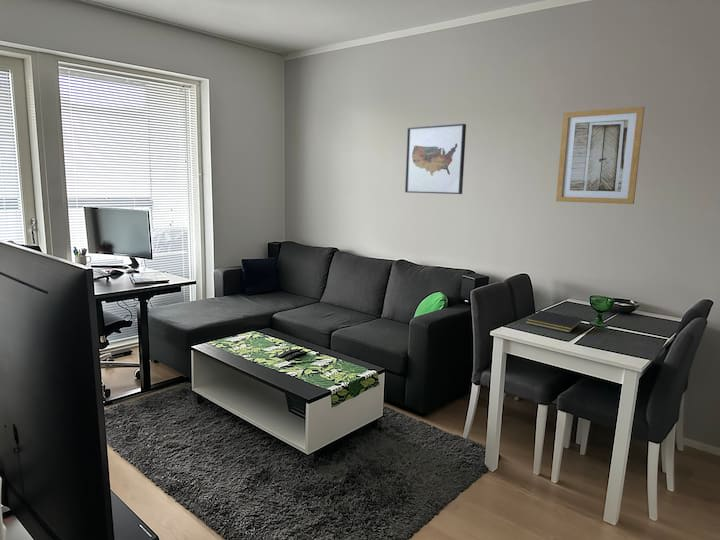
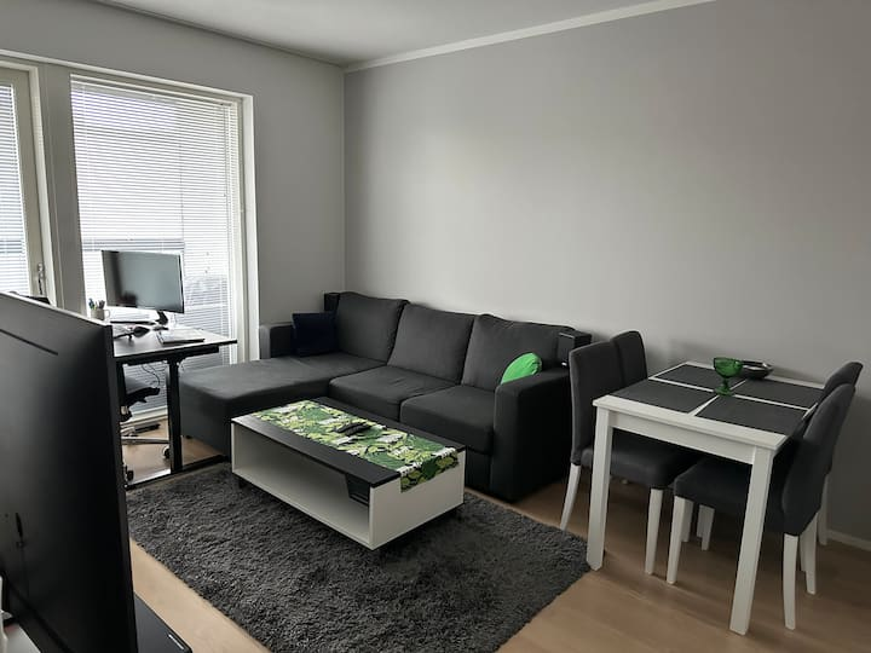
- notepad [525,309,584,333]
- wall art [404,123,467,195]
- wall art [555,106,646,205]
